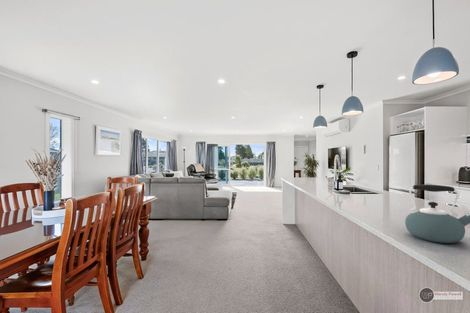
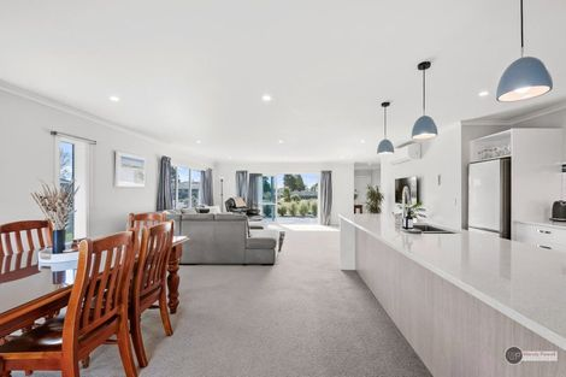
- kettle [404,184,470,244]
